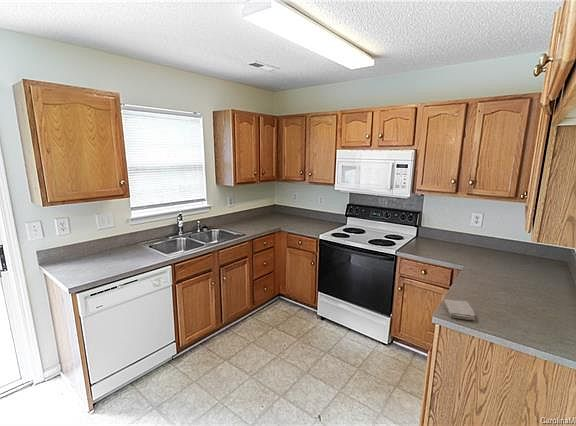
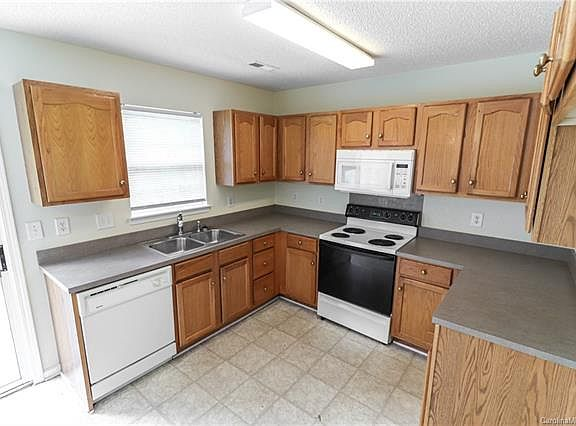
- washcloth [442,298,476,321]
